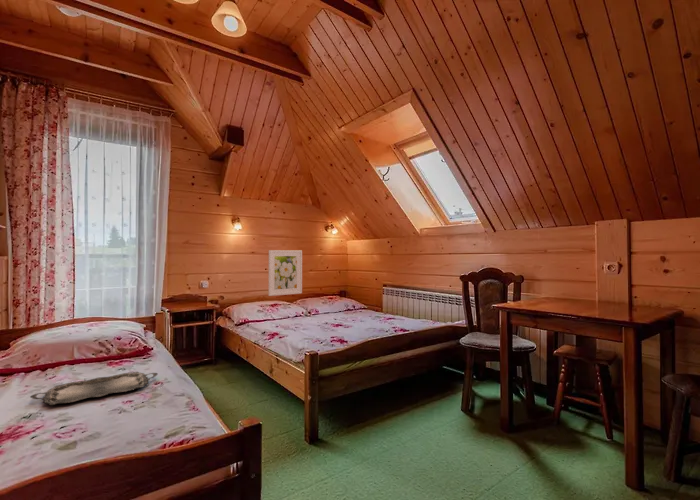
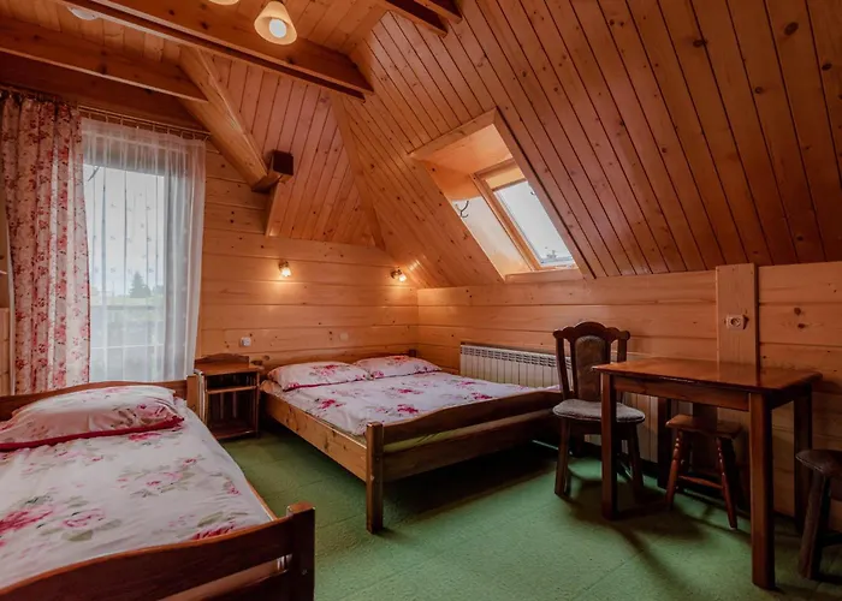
- serving tray [29,371,159,406]
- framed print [267,249,303,297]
